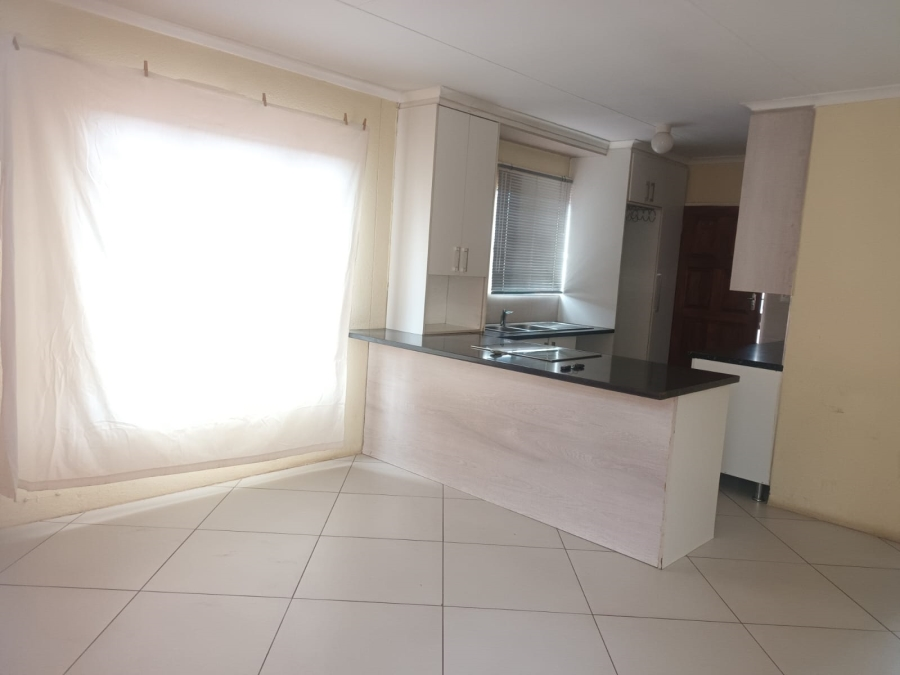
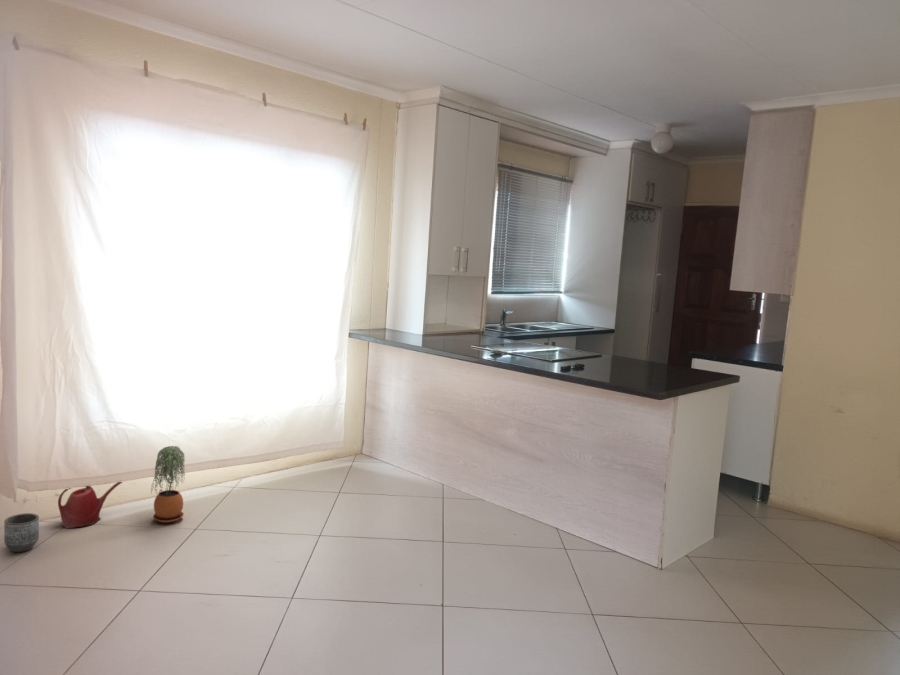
+ potted plant [150,445,186,524]
+ watering can [57,481,123,529]
+ planter [3,512,40,553]
